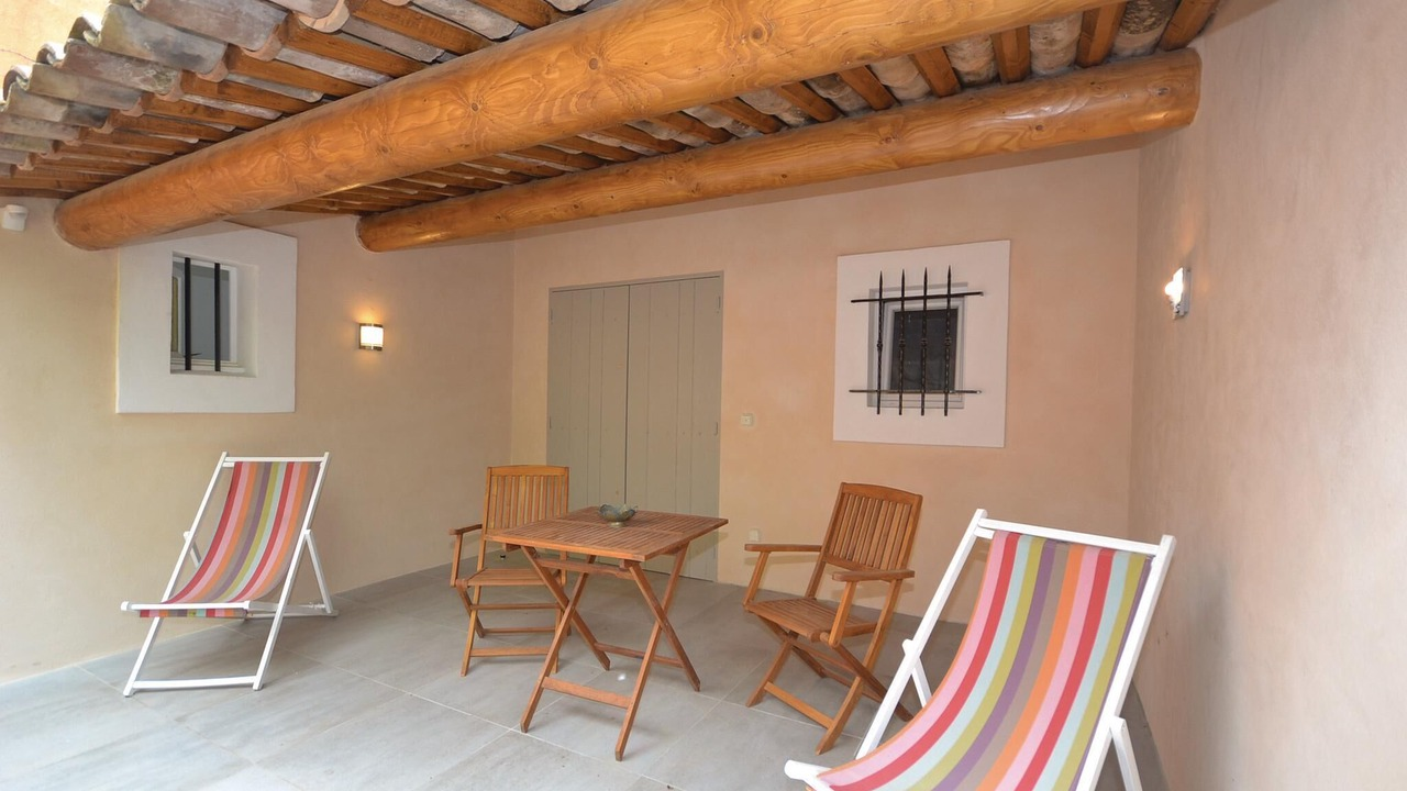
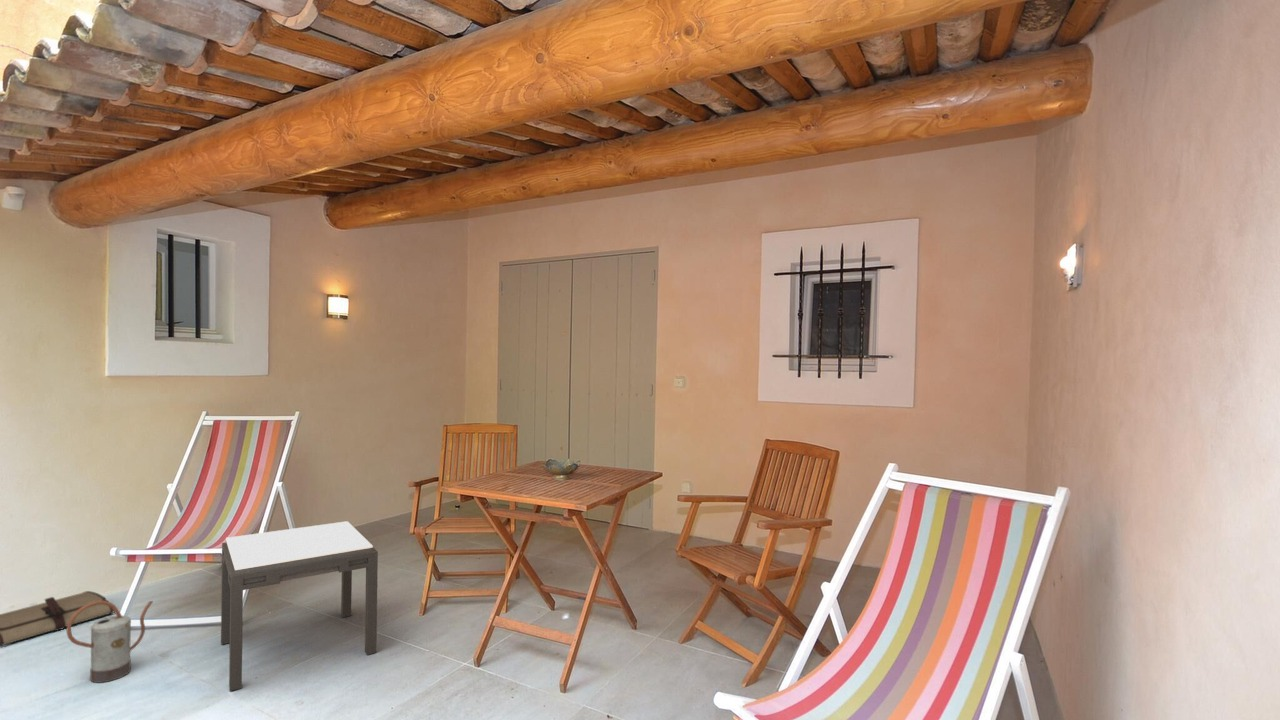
+ watering can [66,600,154,684]
+ tool roll [0,590,115,647]
+ side table [220,520,379,692]
